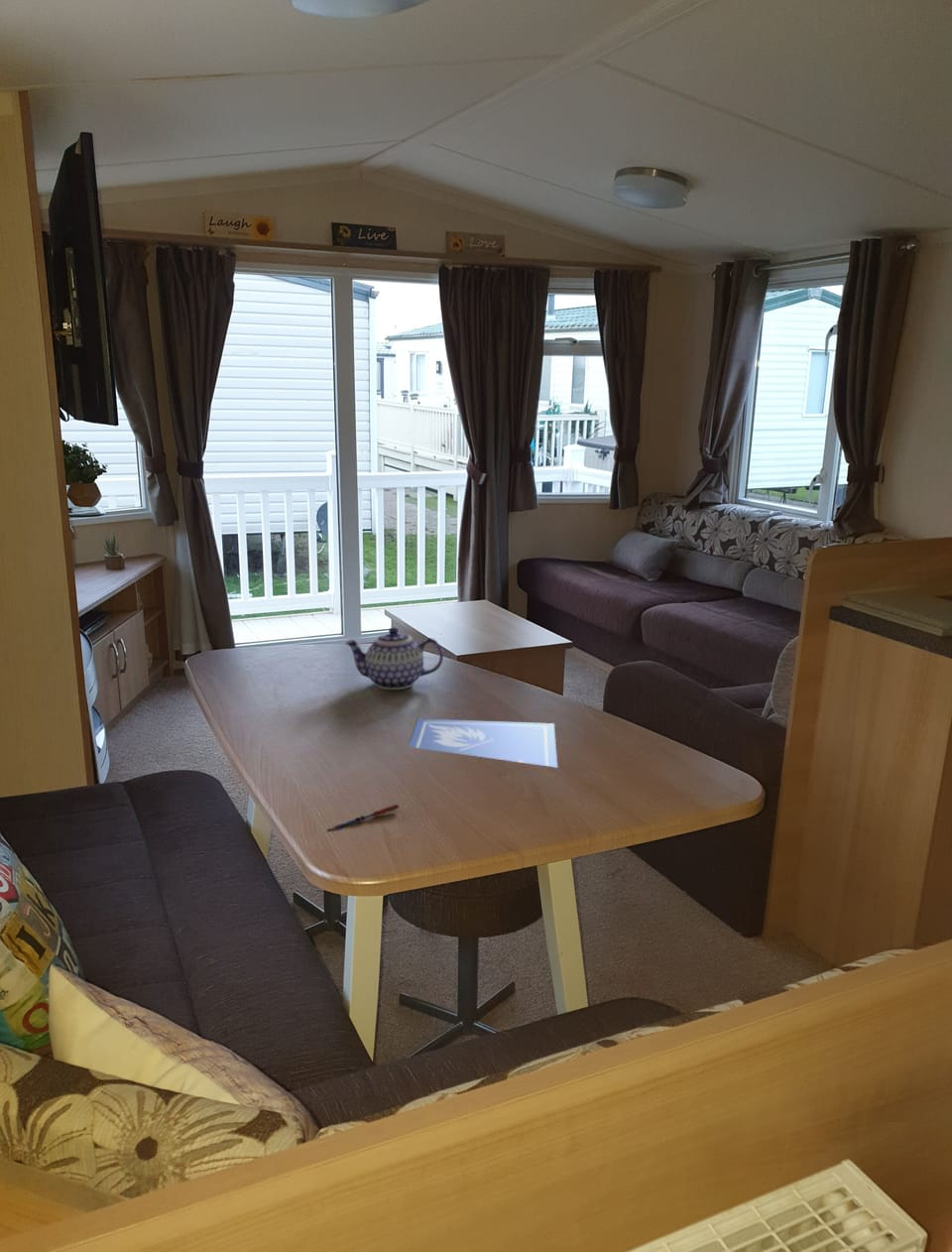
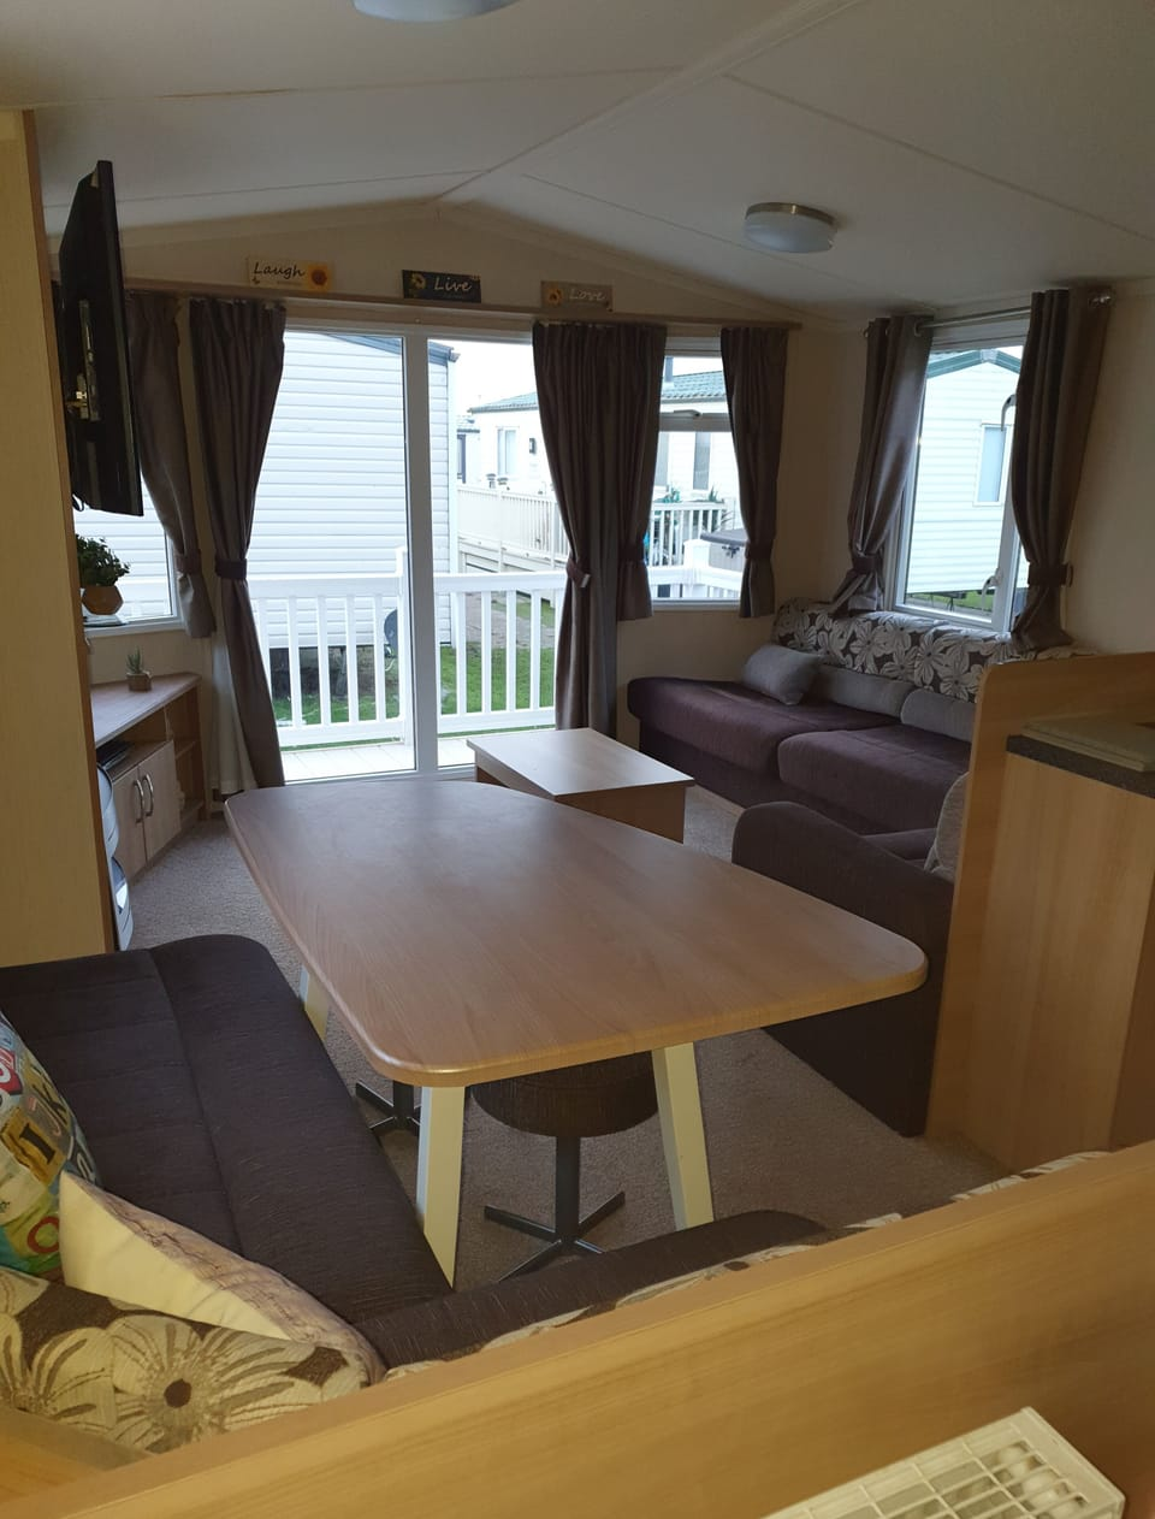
- pen [327,804,400,831]
- teapot [343,627,444,690]
- placemat [407,717,559,769]
